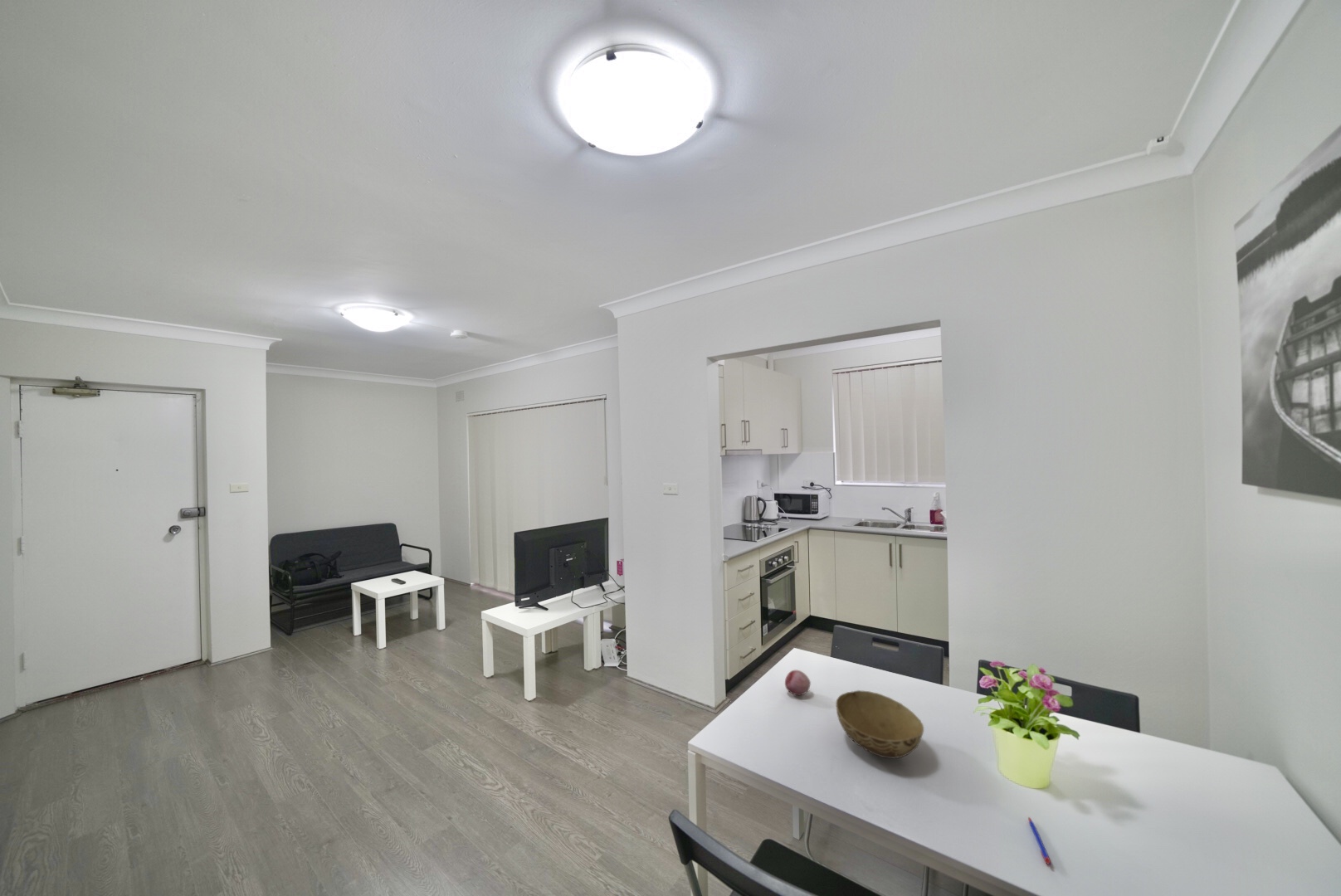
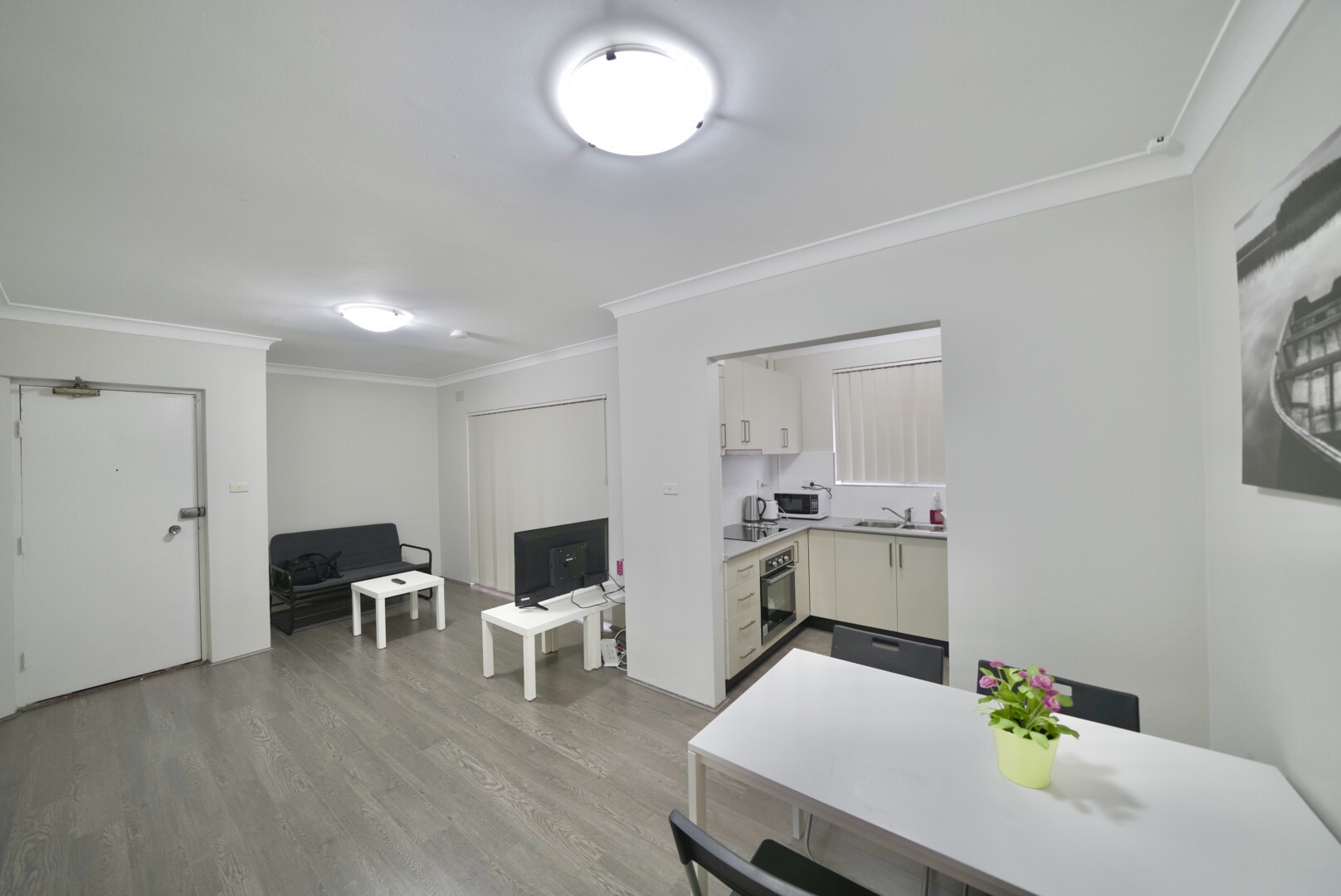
- fruit [784,670,812,696]
- bowl [835,689,925,759]
- pen [1027,816,1051,866]
